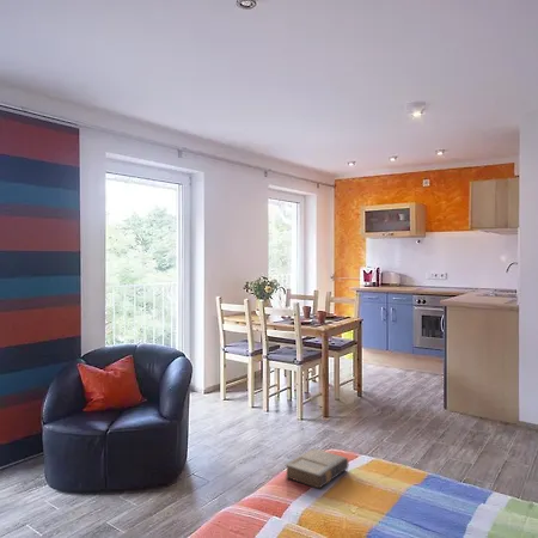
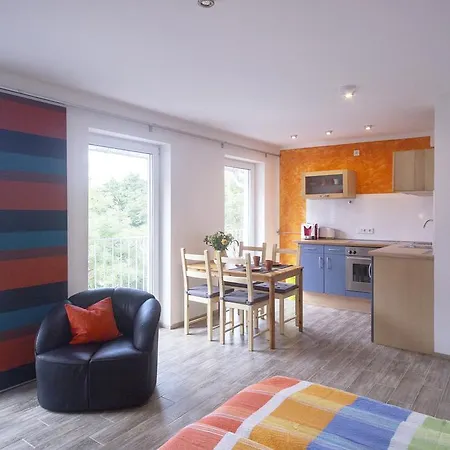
- book [285,447,350,490]
